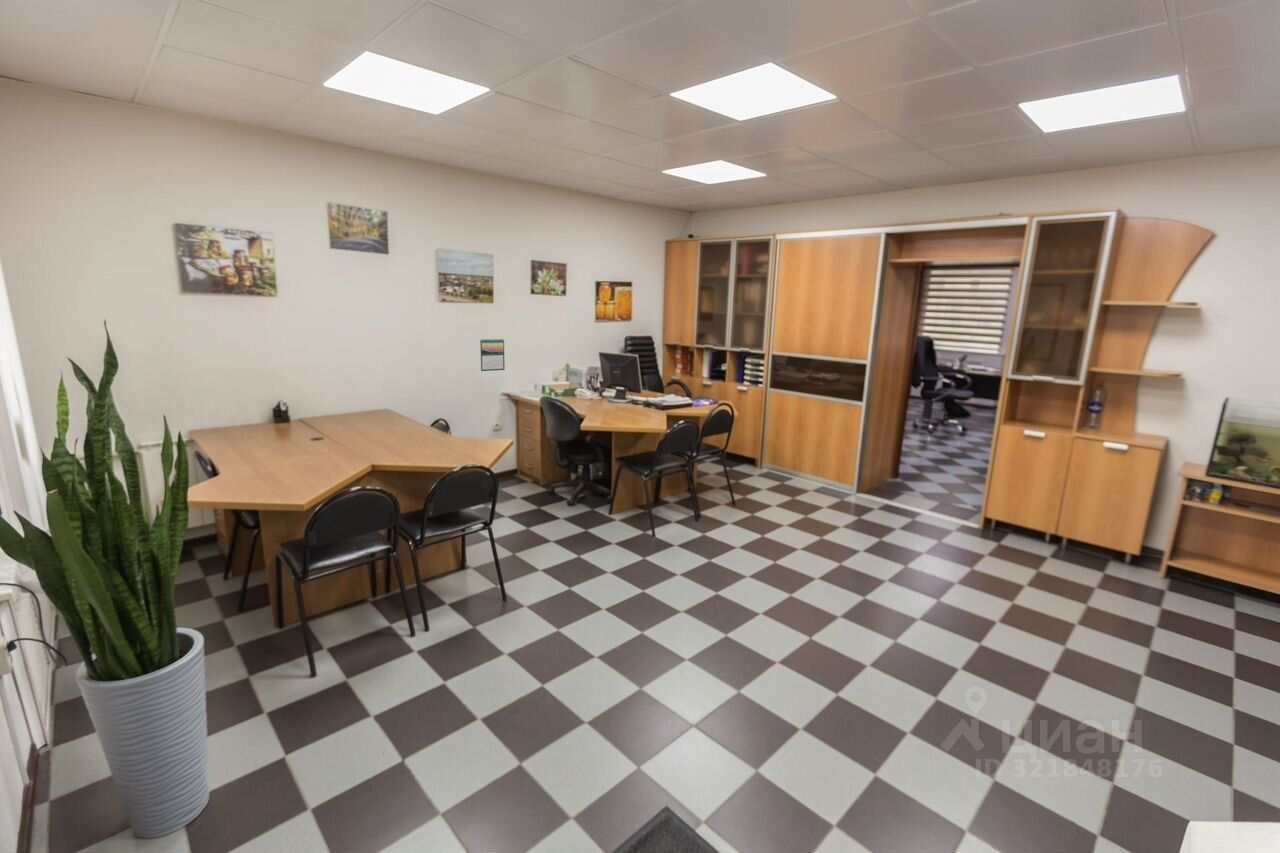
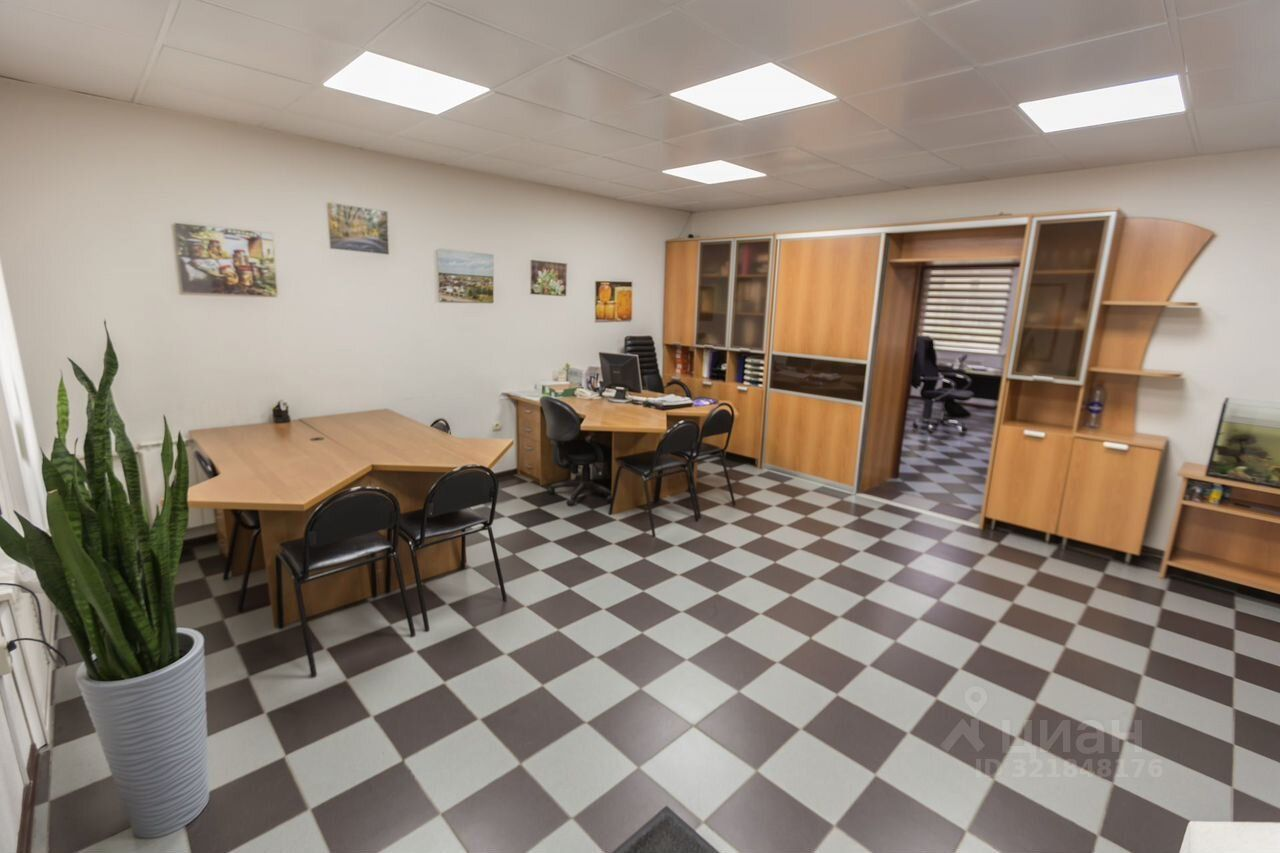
- calendar [479,338,506,372]
